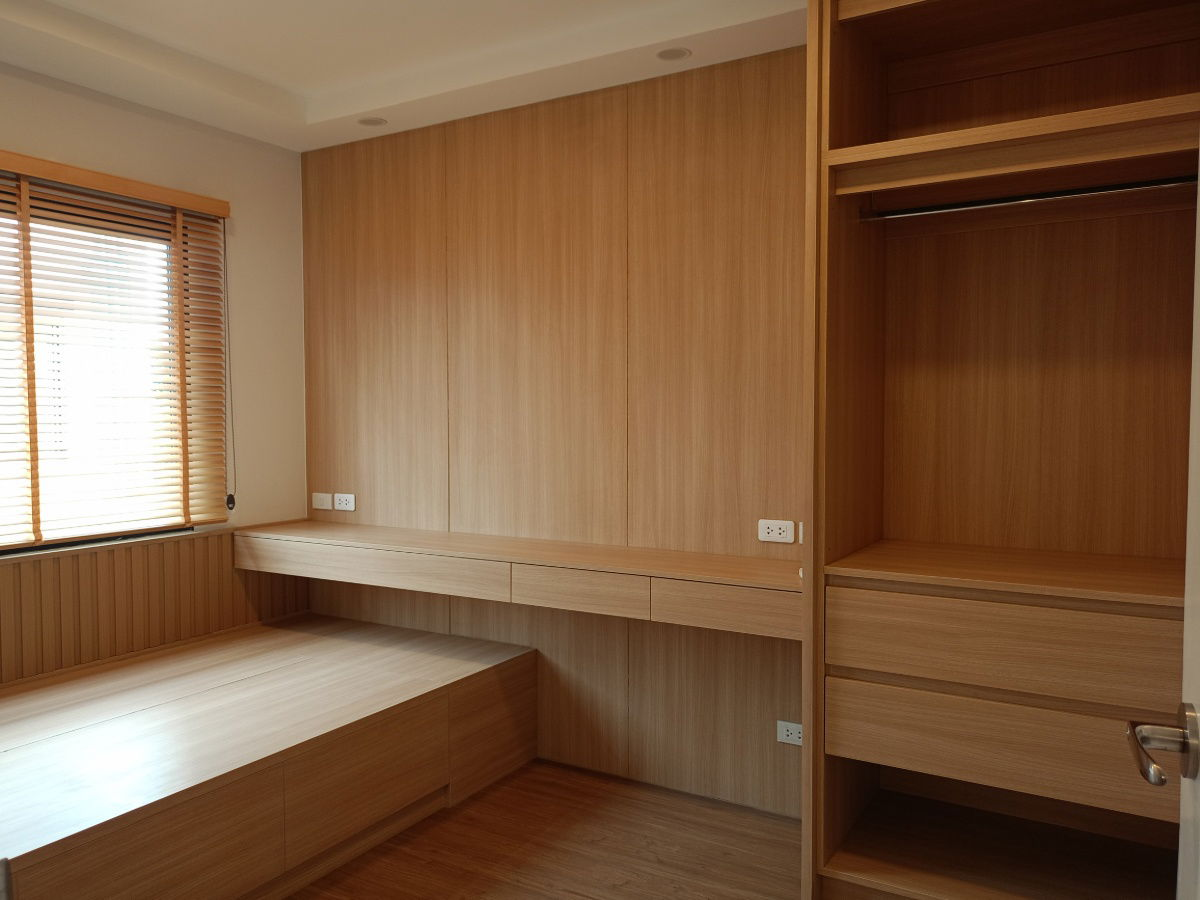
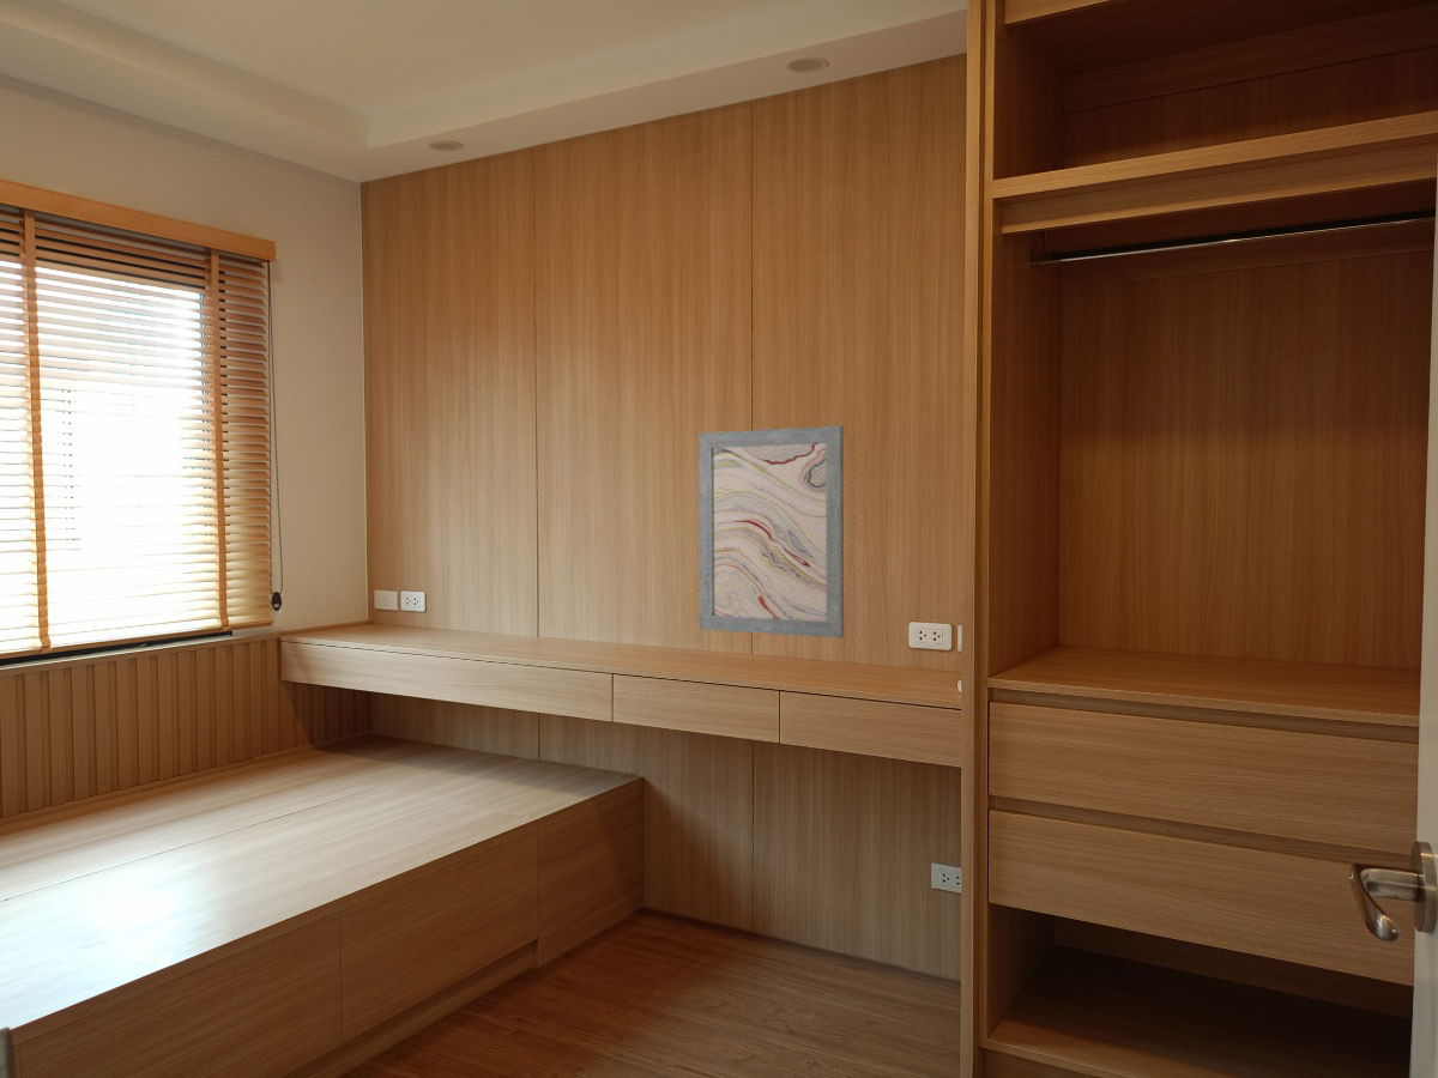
+ wall art [697,425,845,640]
